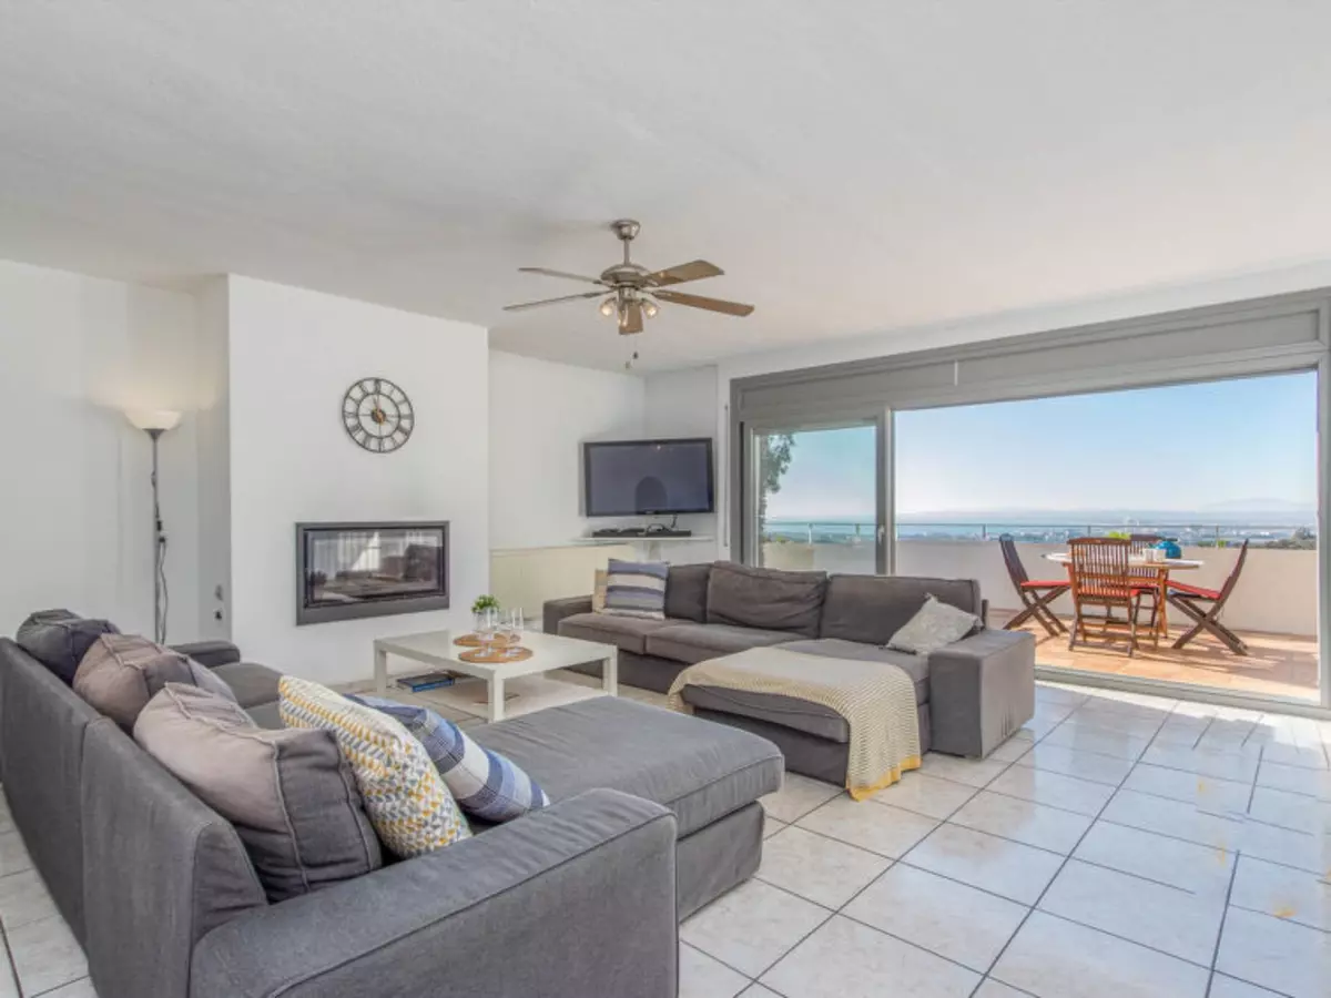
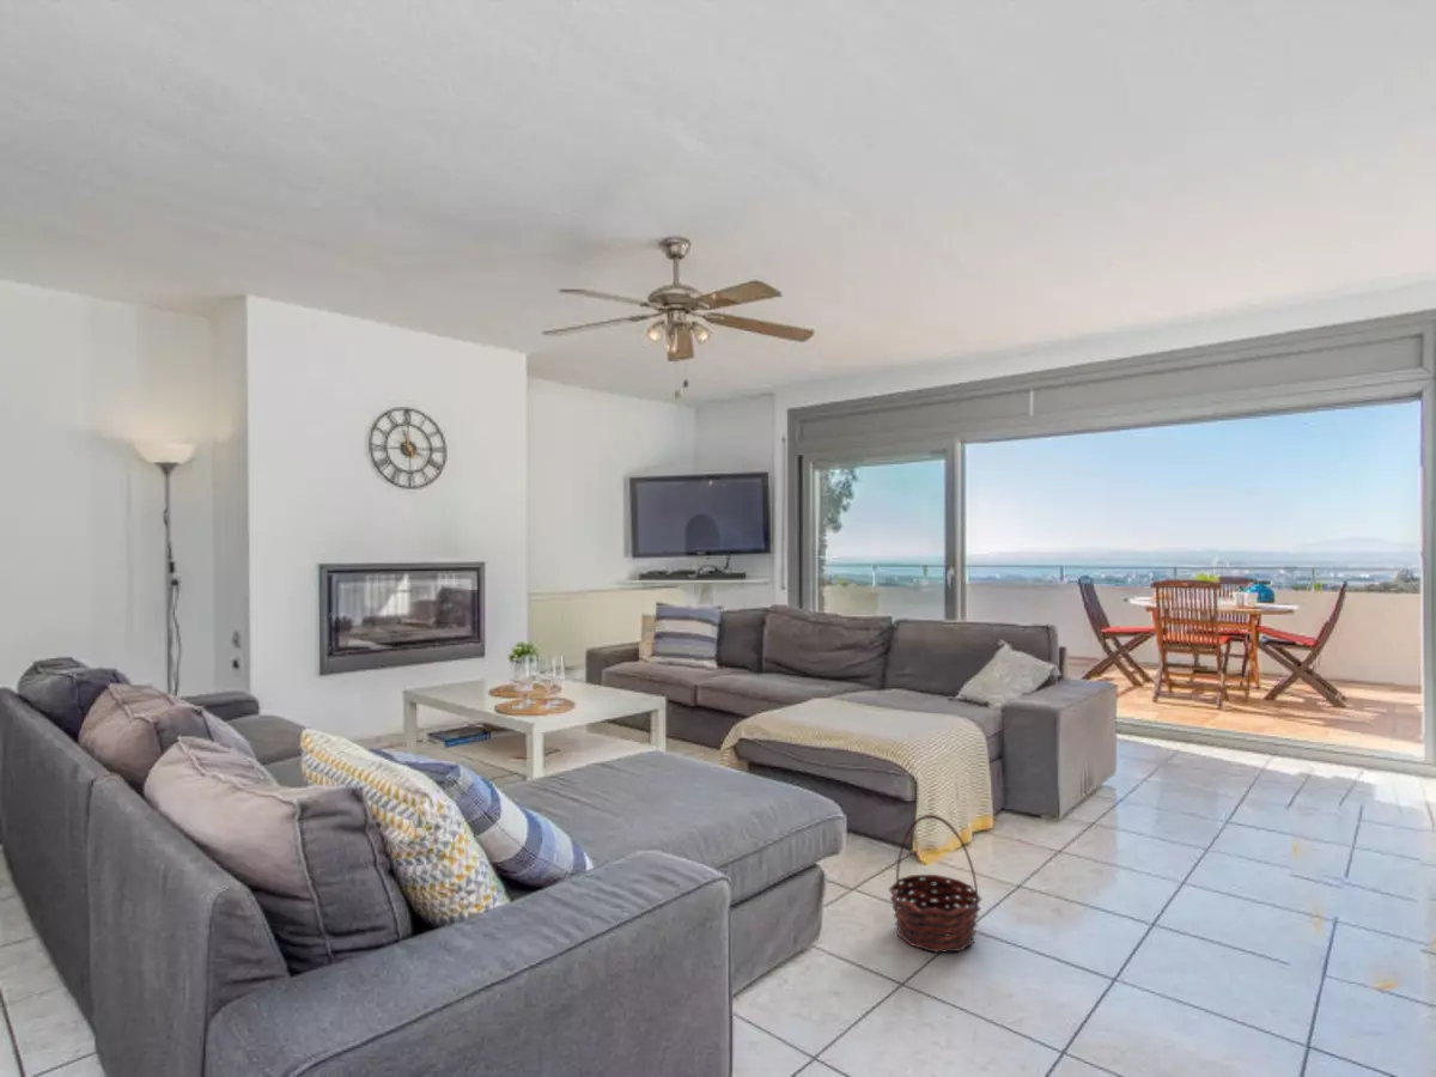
+ basket [888,814,982,954]
